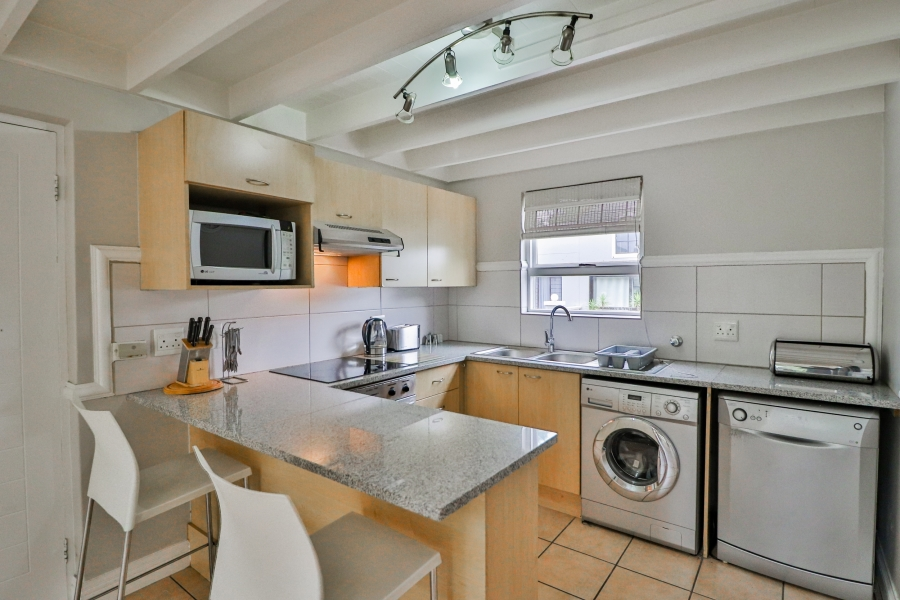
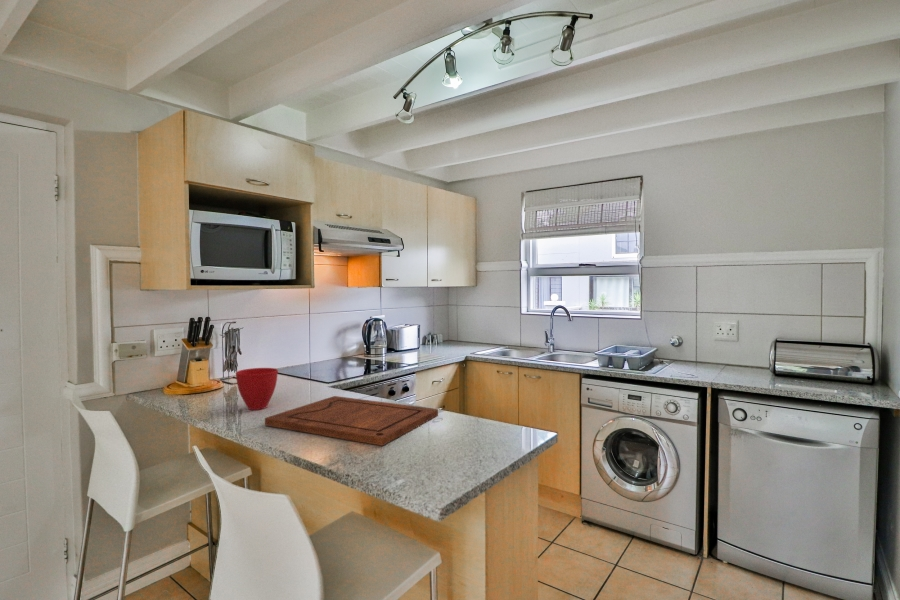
+ cutting board [264,395,439,447]
+ cup [235,367,279,411]
